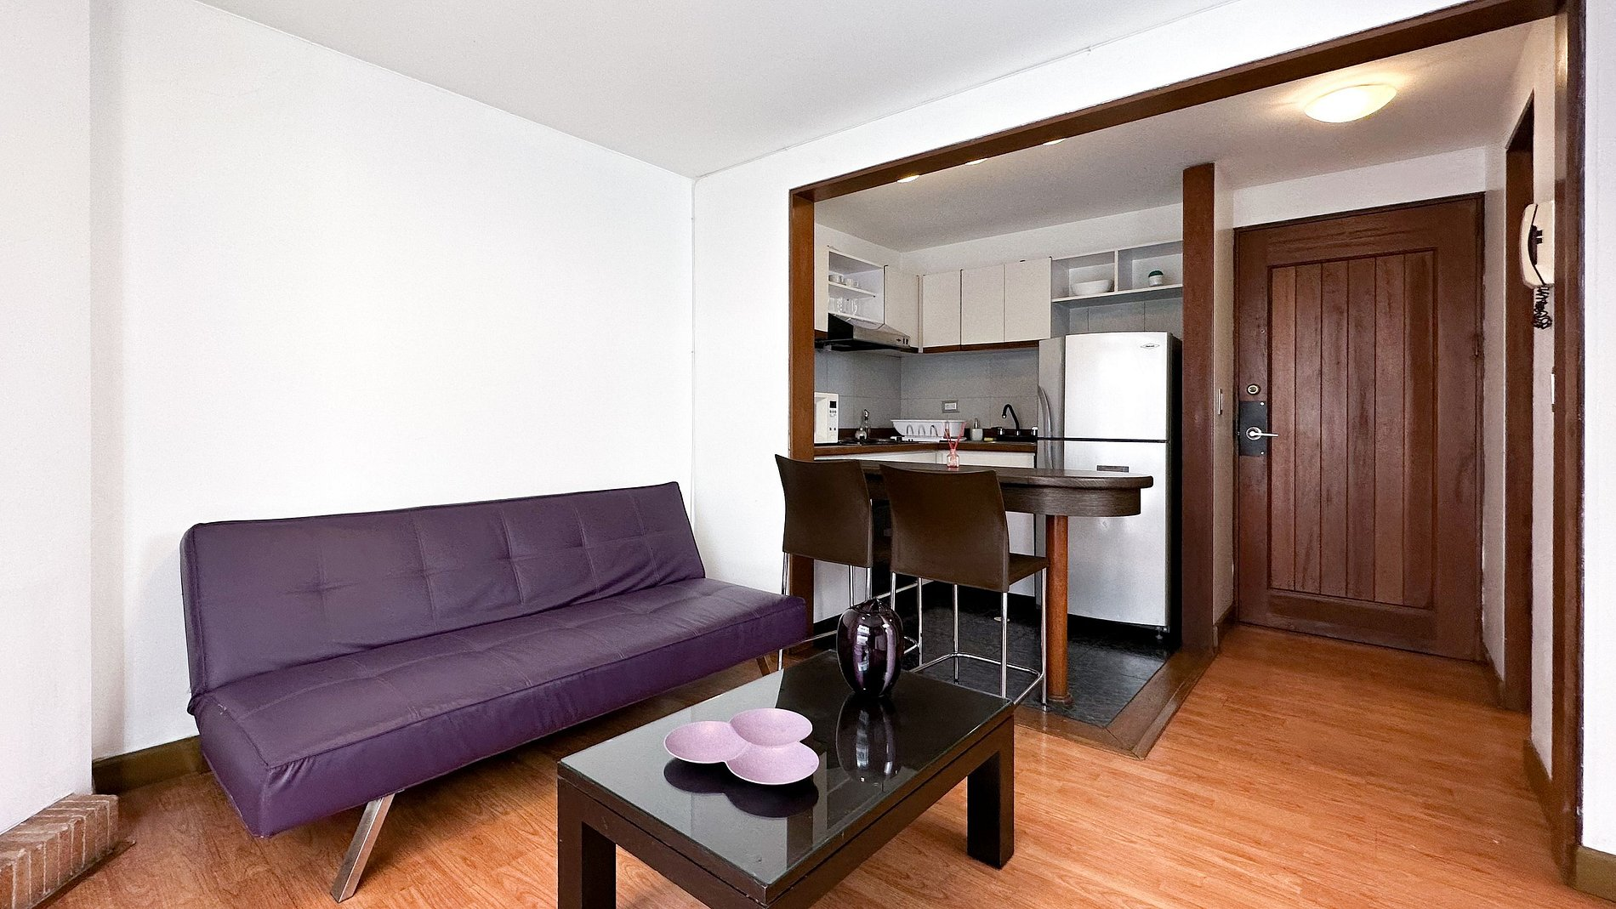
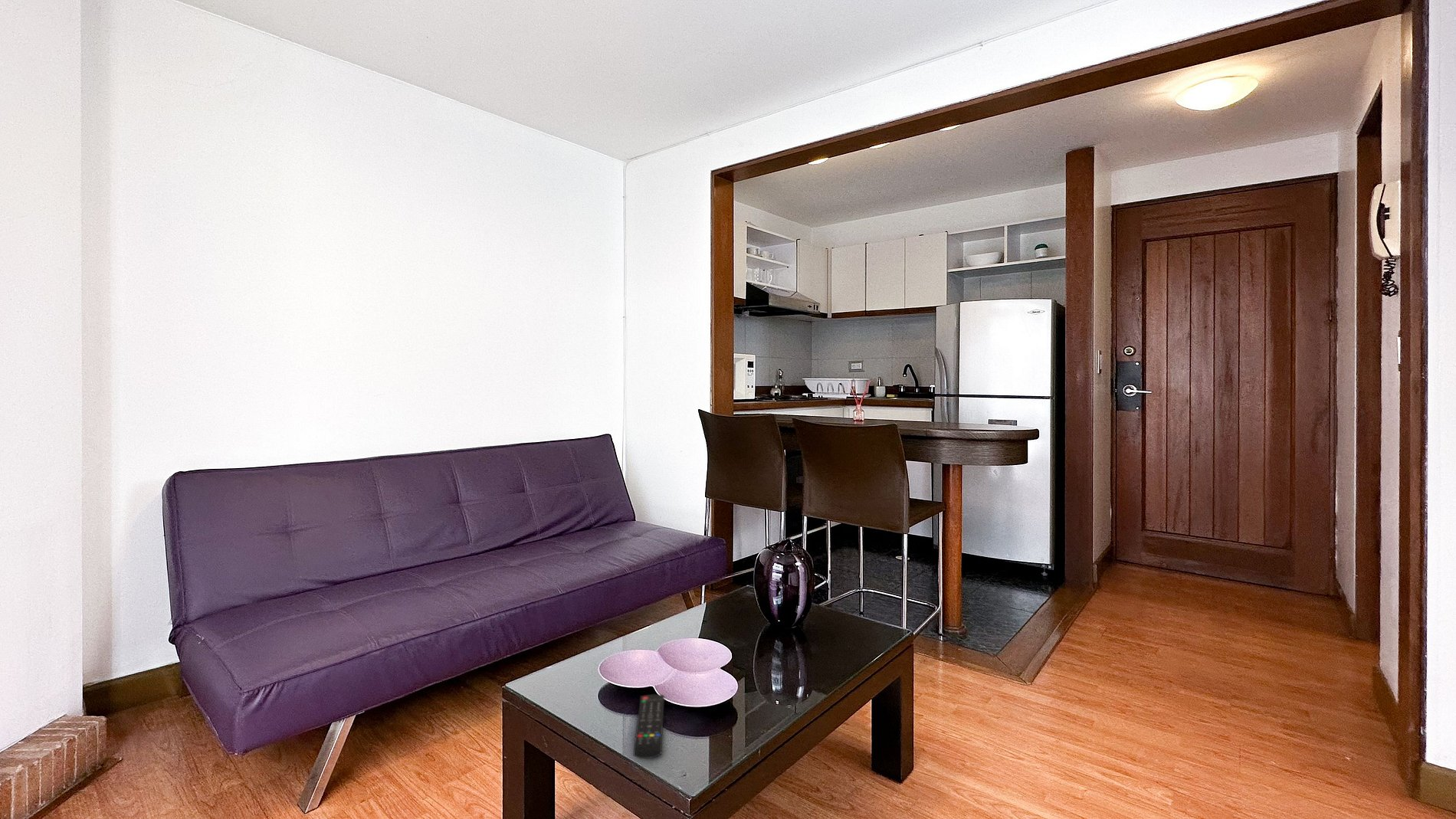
+ remote control [633,693,665,759]
